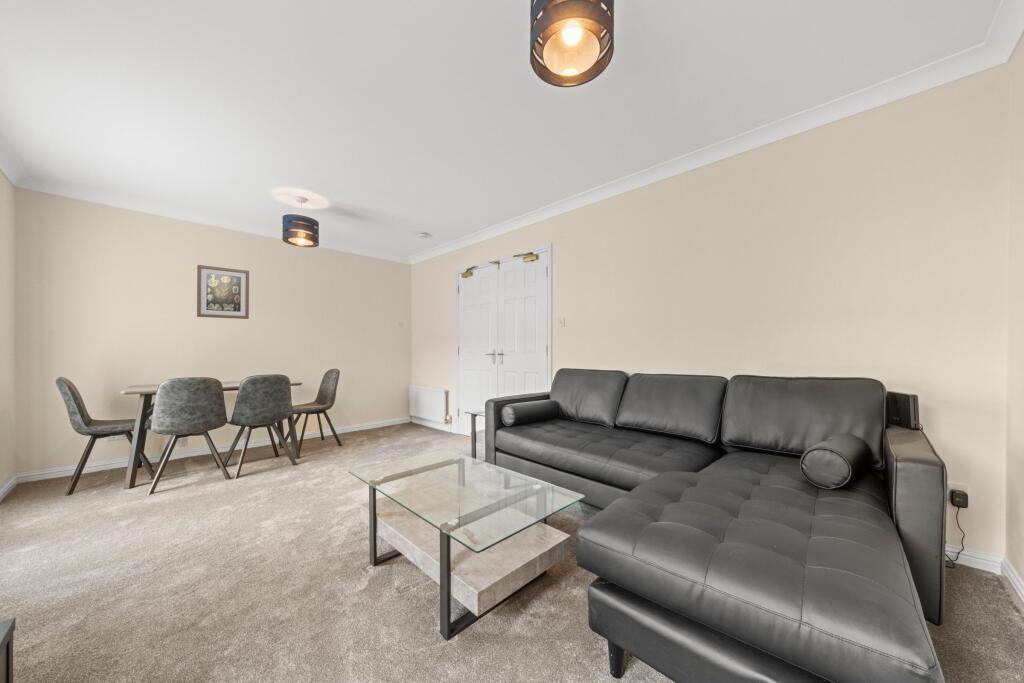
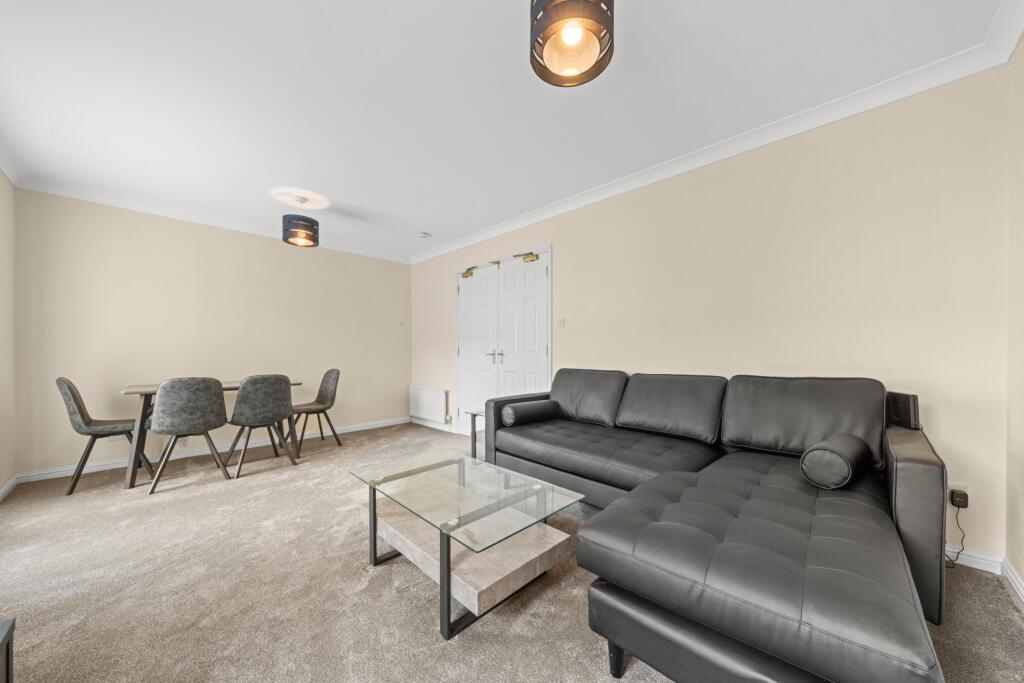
- wall art [196,264,250,320]
